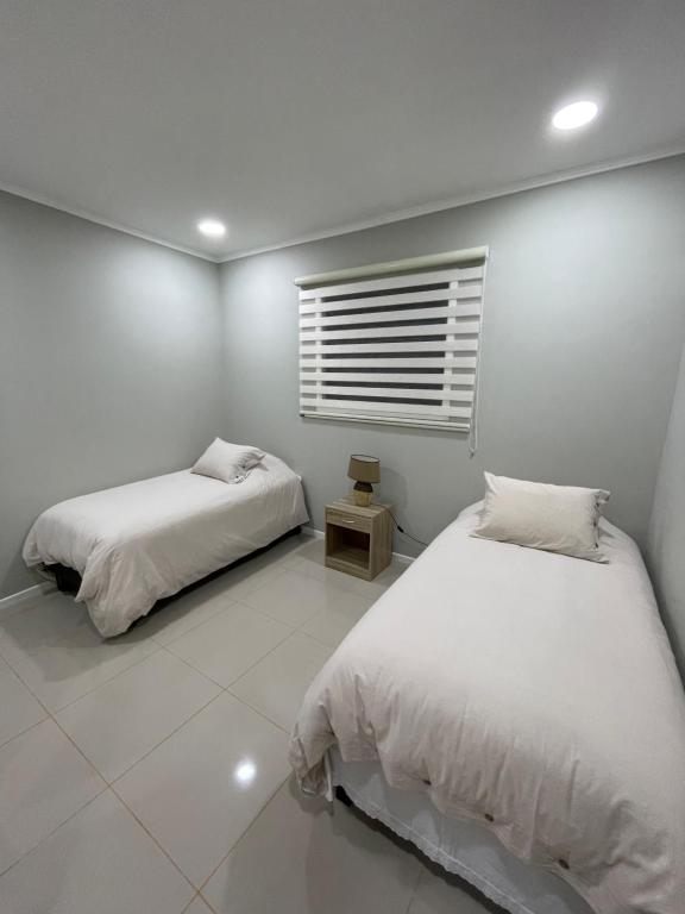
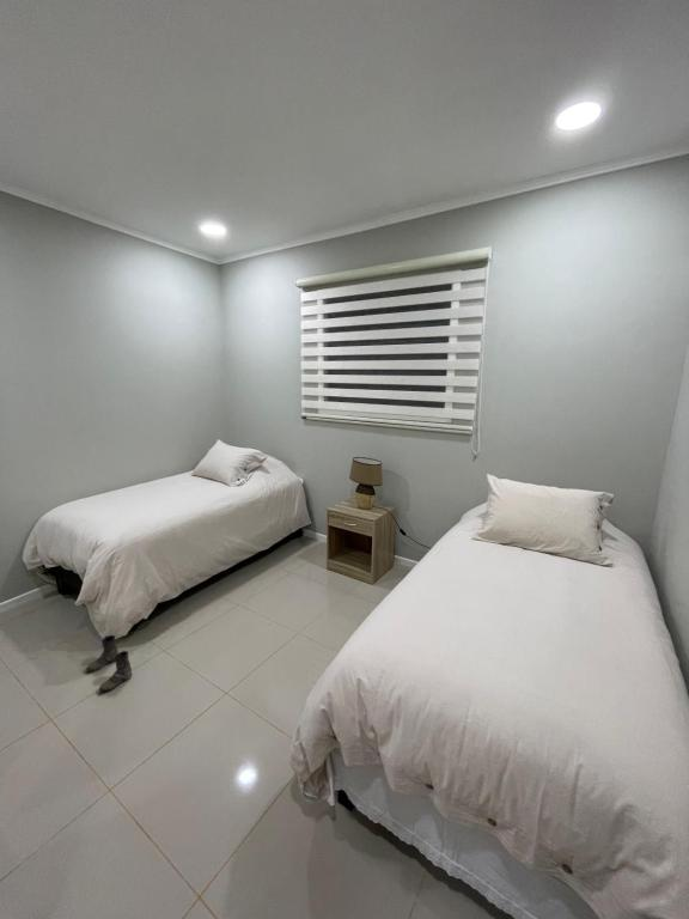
+ boots [85,634,133,693]
